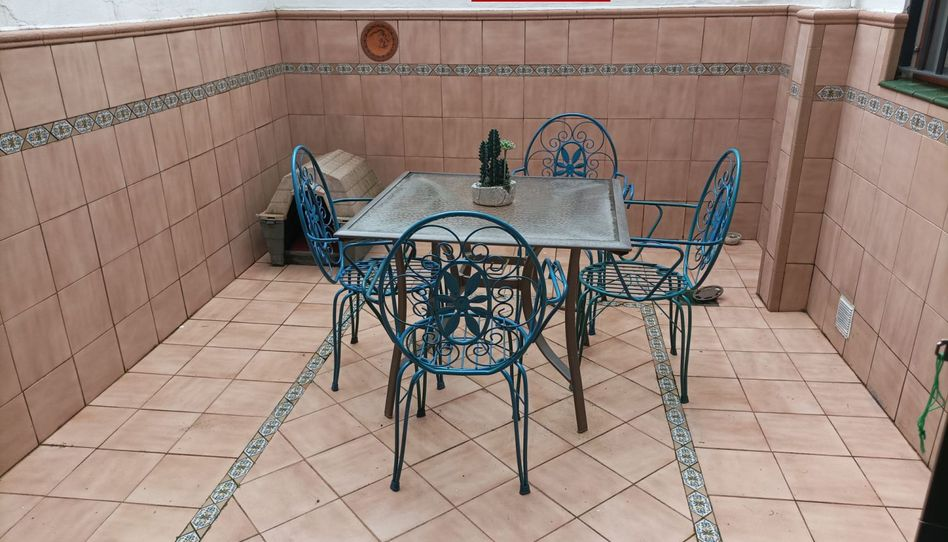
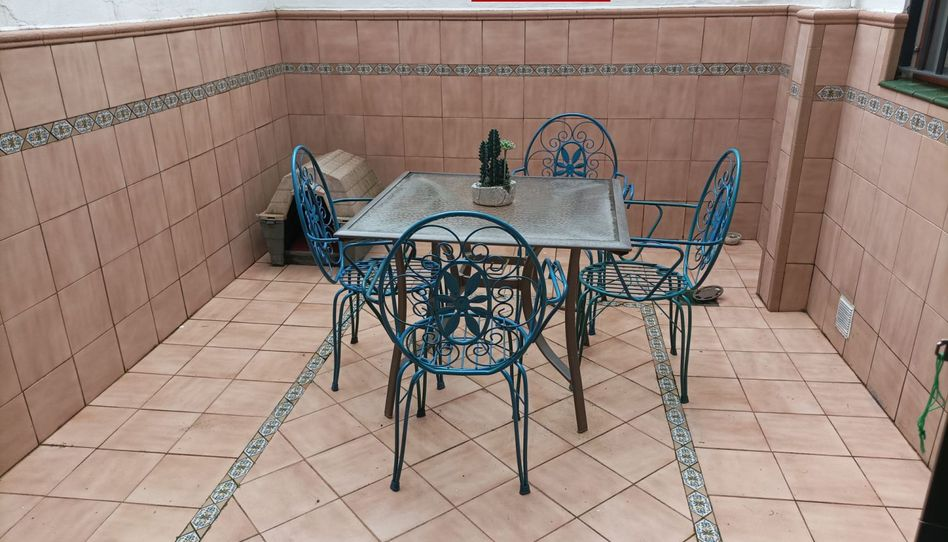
- decorative plate [359,19,399,63]
